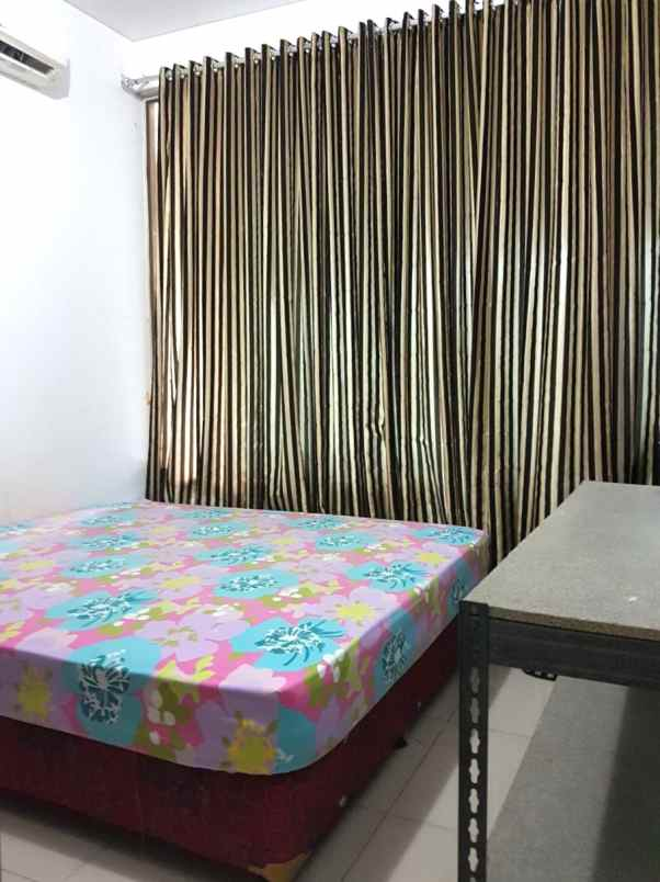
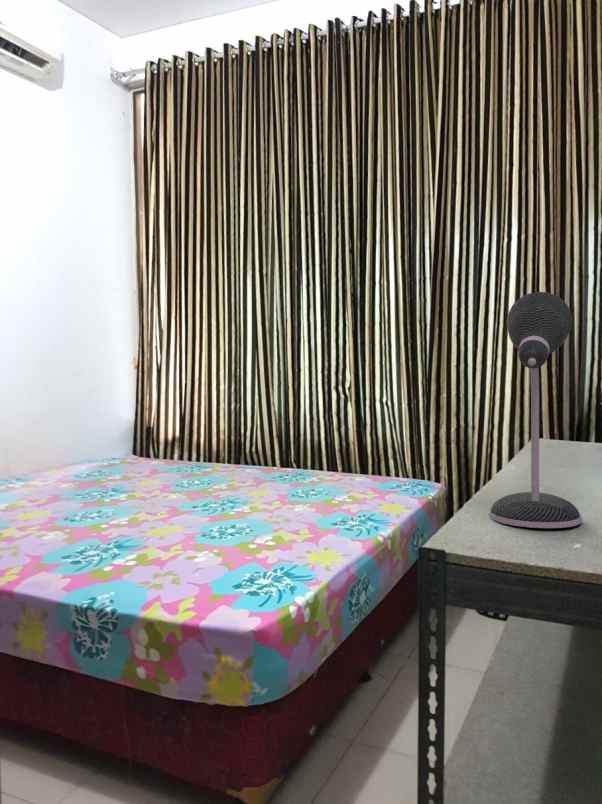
+ desk lamp [489,291,583,529]
